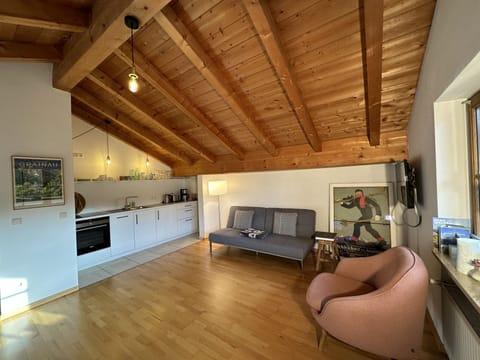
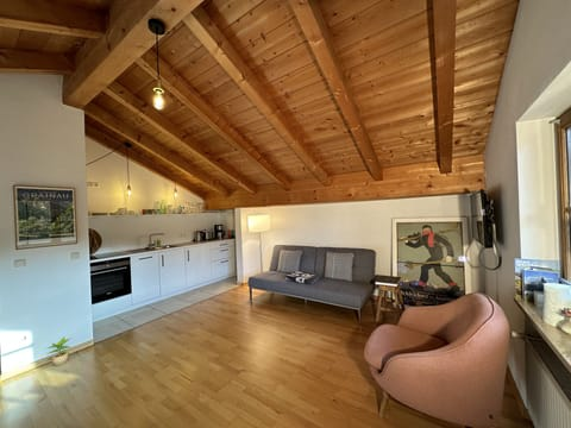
+ potted plant [46,336,73,367]
